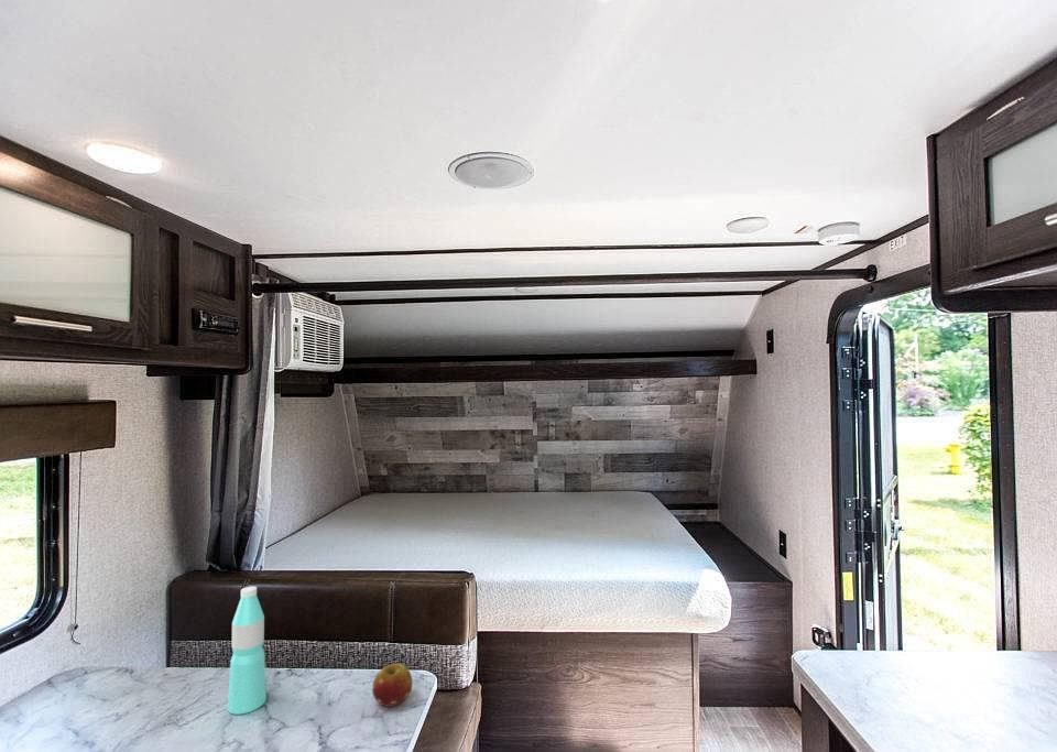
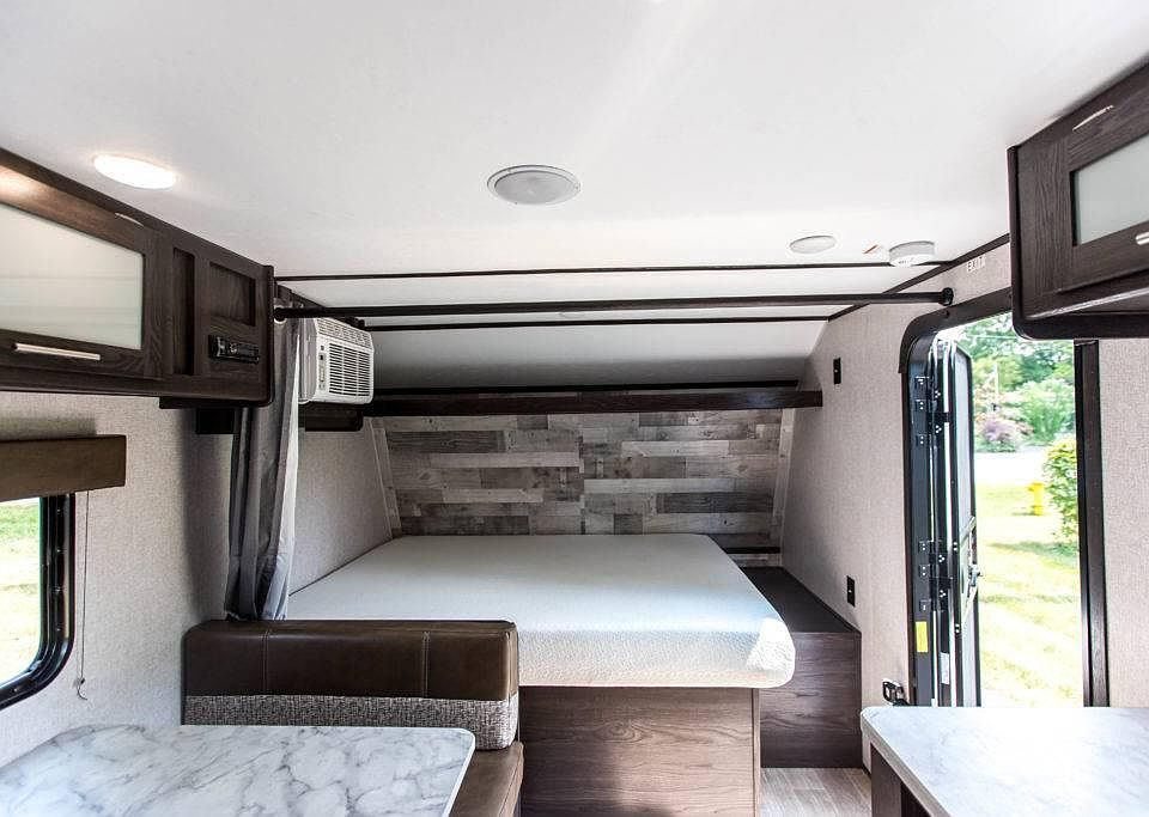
- water bottle [227,586,268,716]
- fruit [371,663,414,708]
